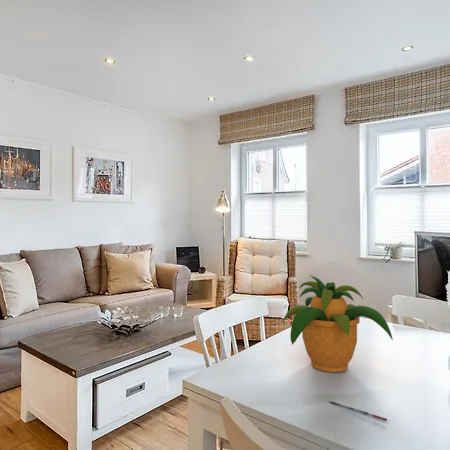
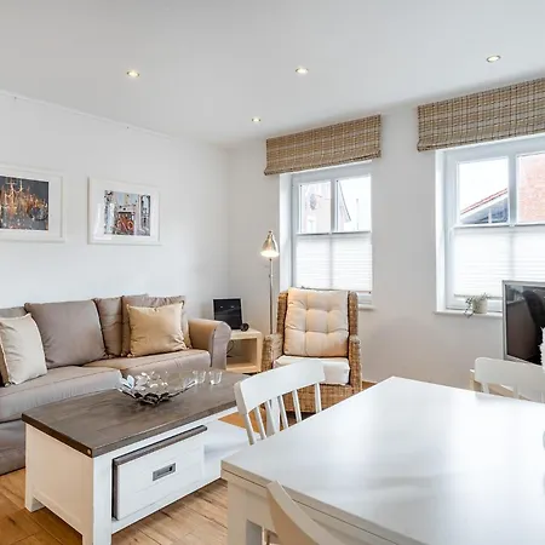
- potted plant [281,275,394,373]
- pen [328,400,388,422]
